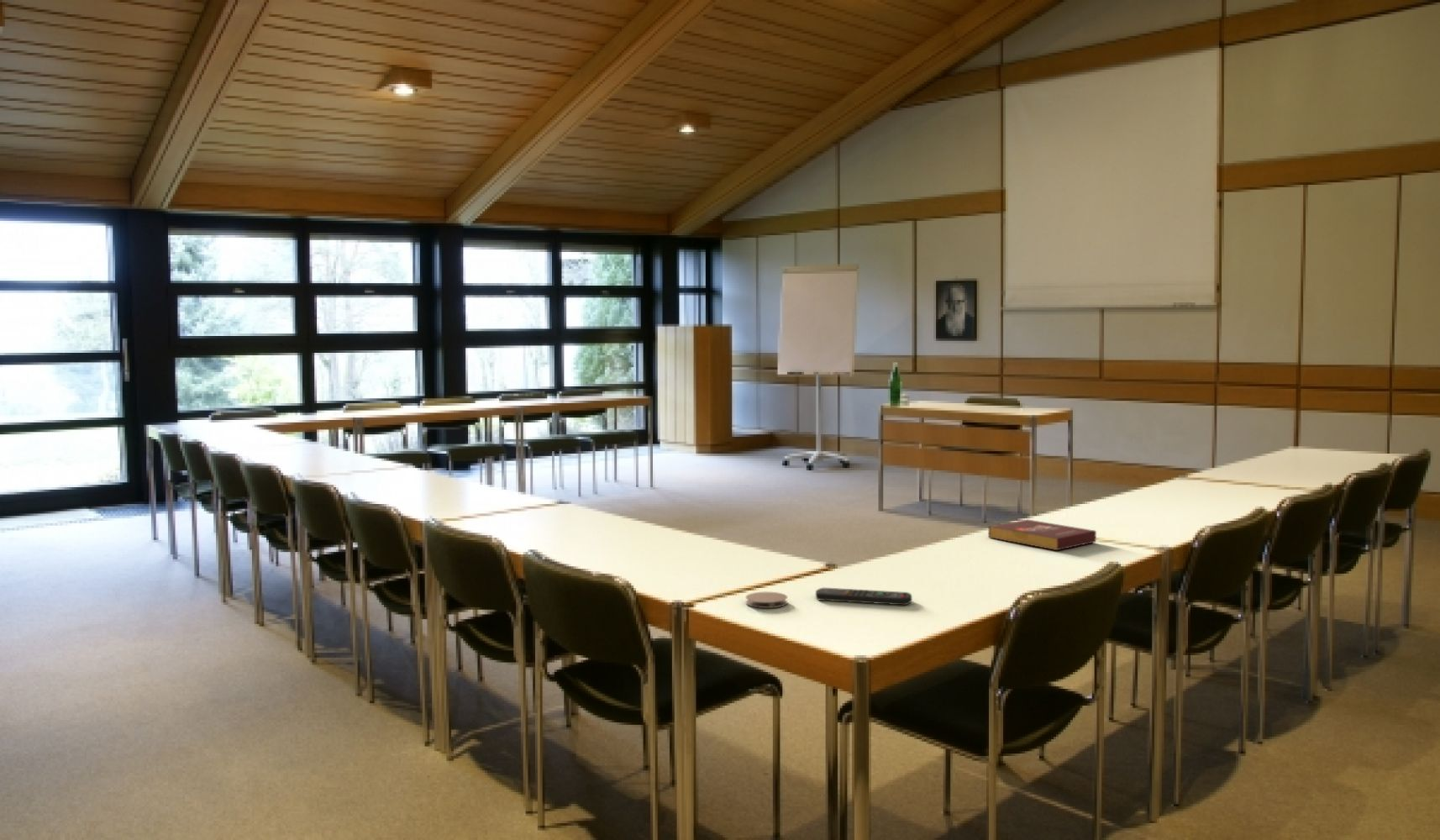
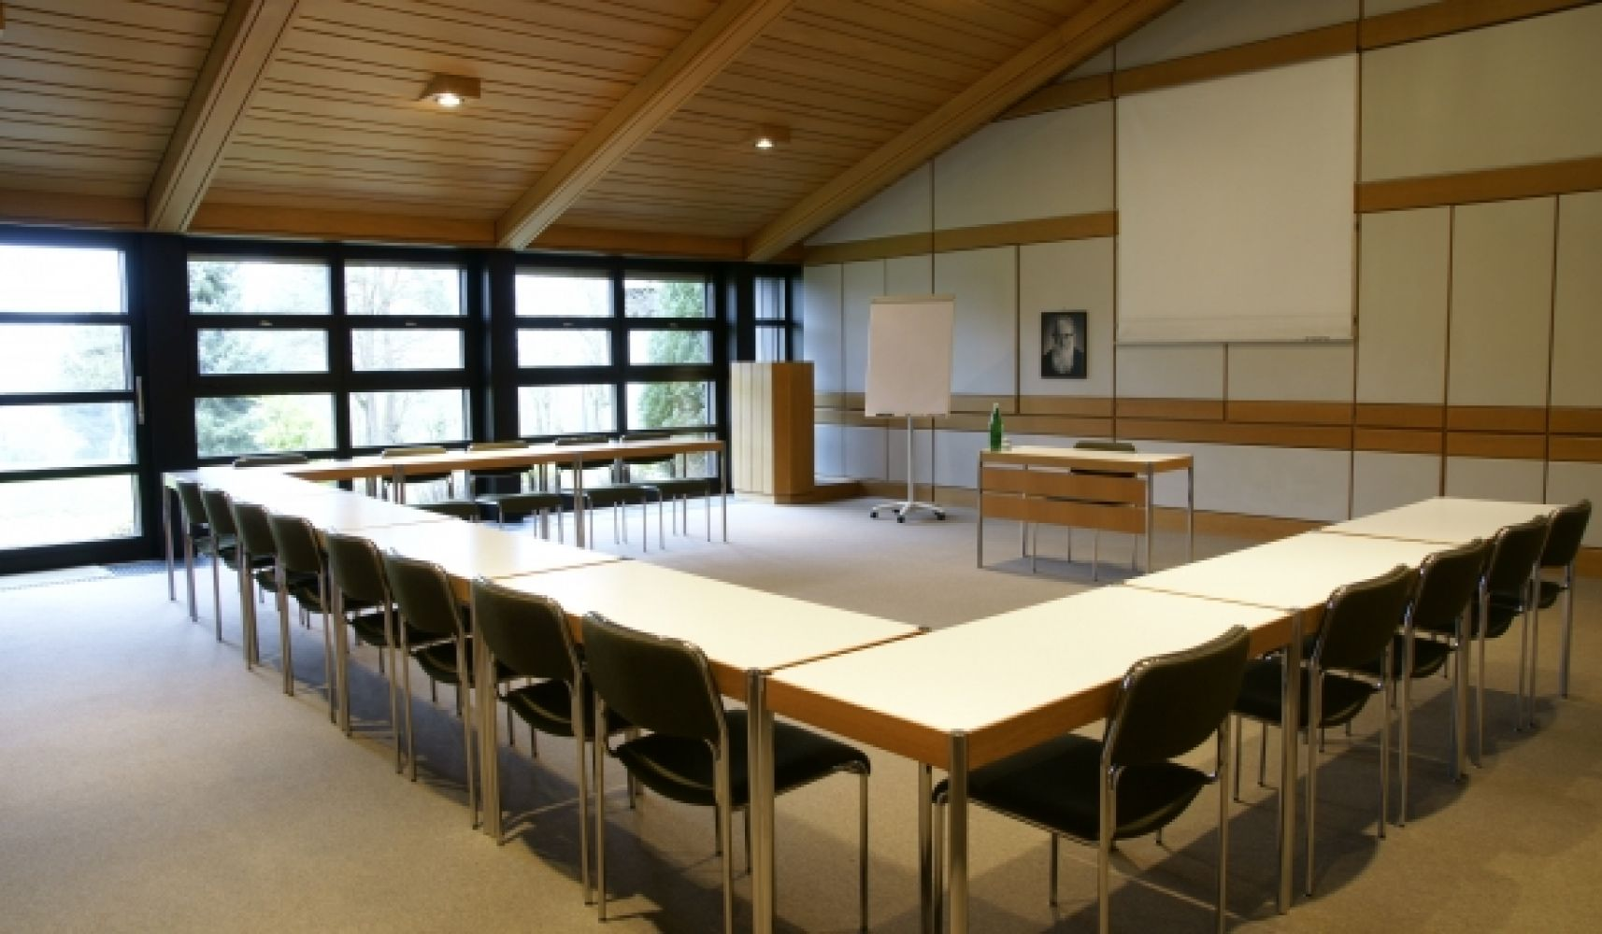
- coaster [745,591,788,609]
- remote control [815,587,912,606]
- book [988,518,1097,551]
